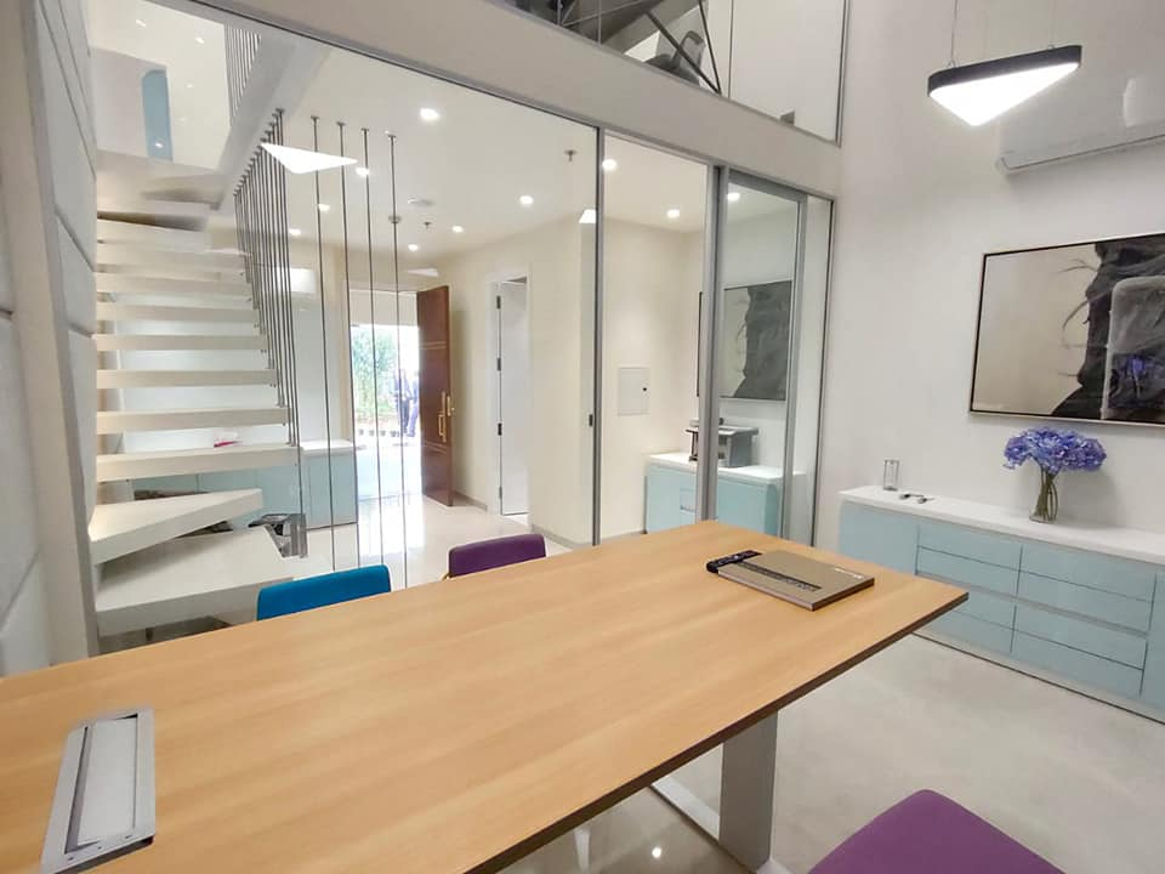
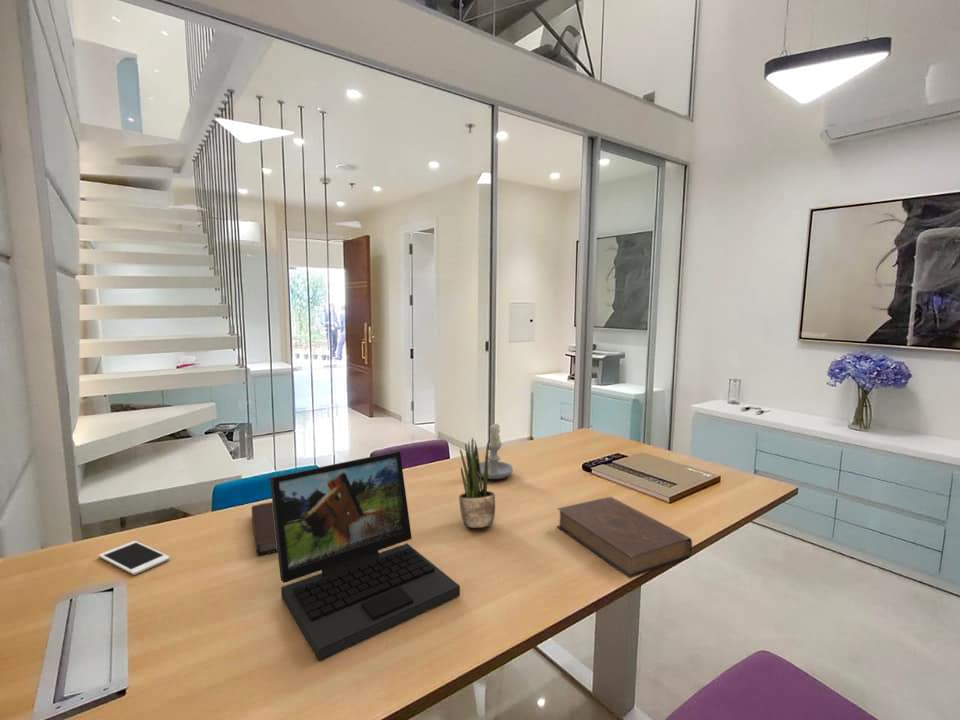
+ cell phone [98,540,171,576]
+ potted plant [458,437,496,529]
+ candle [478,421,514,480]
+ notebook [251,501,278,556]
+ laptop [269,451,461,662]
+ book [556,495,693,579]
